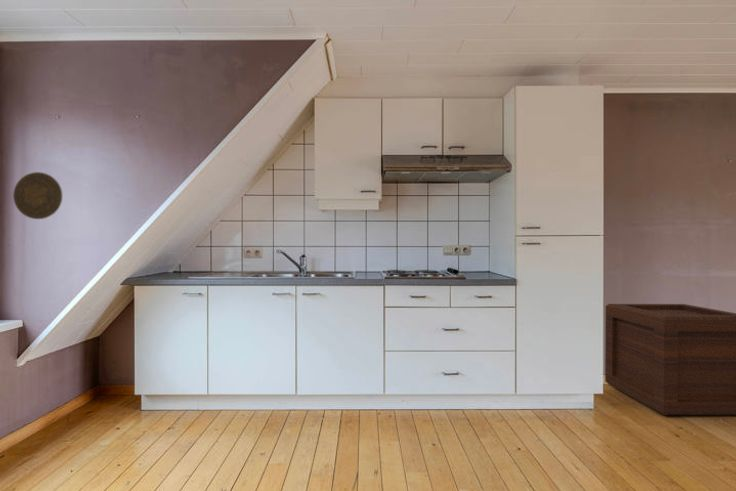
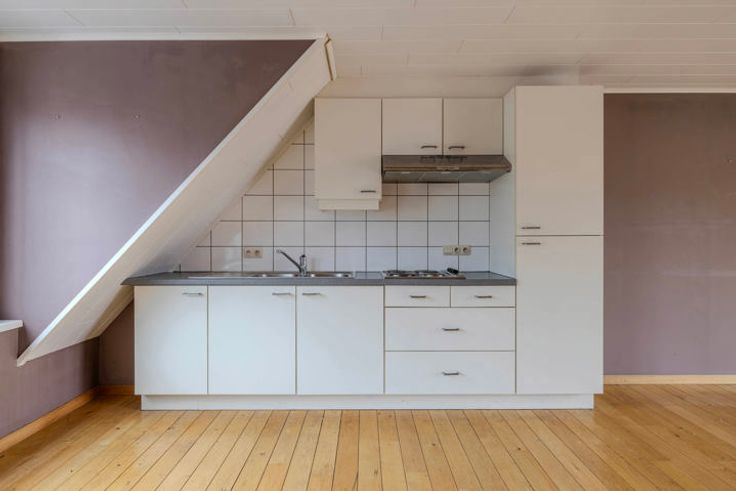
- wooden crate [604,303,736,416]
- decorative plate [12,171,63,220]
